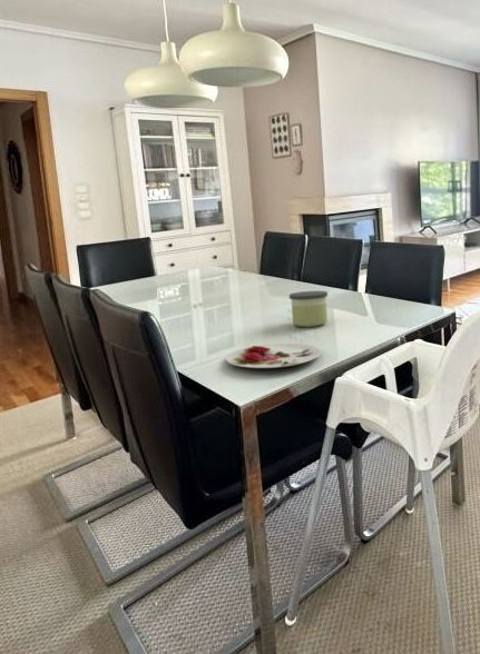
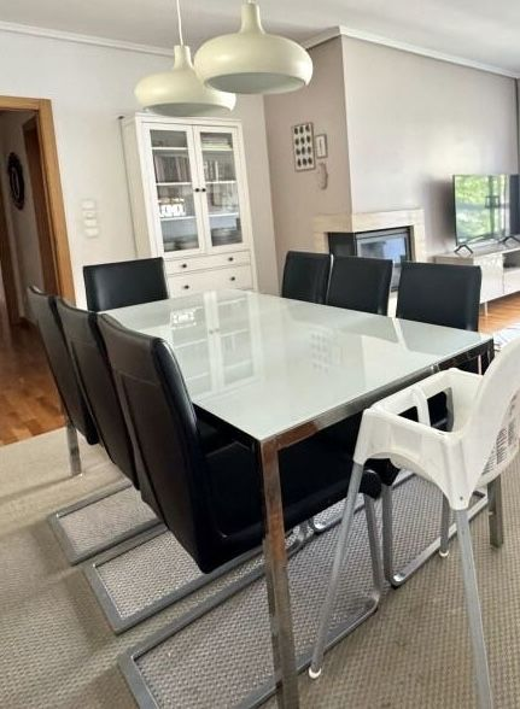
- candle [288,290,329,328]
- plate [225,343,322,369]
